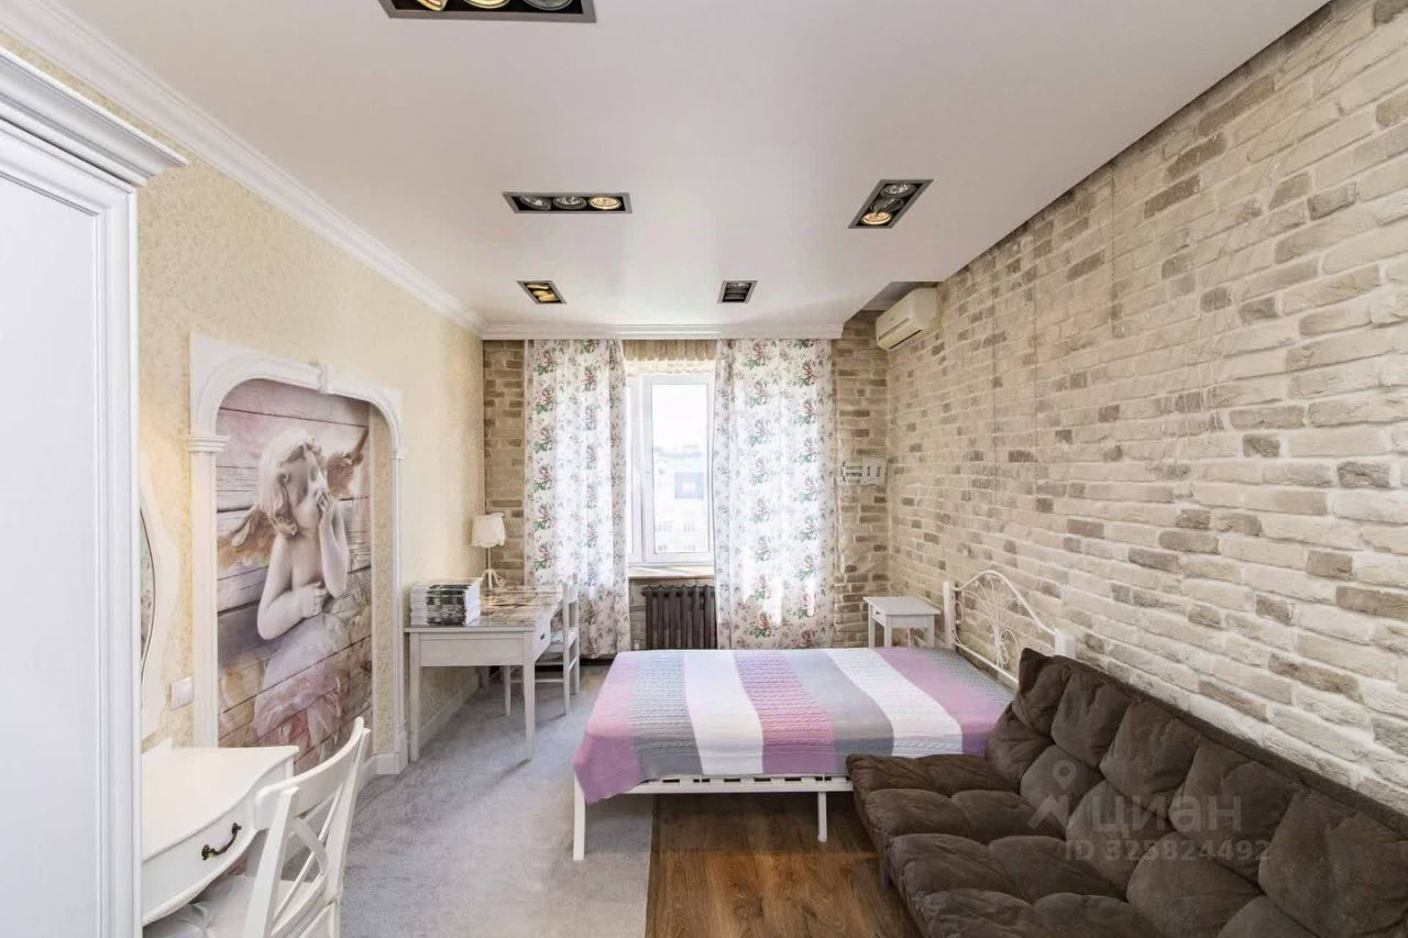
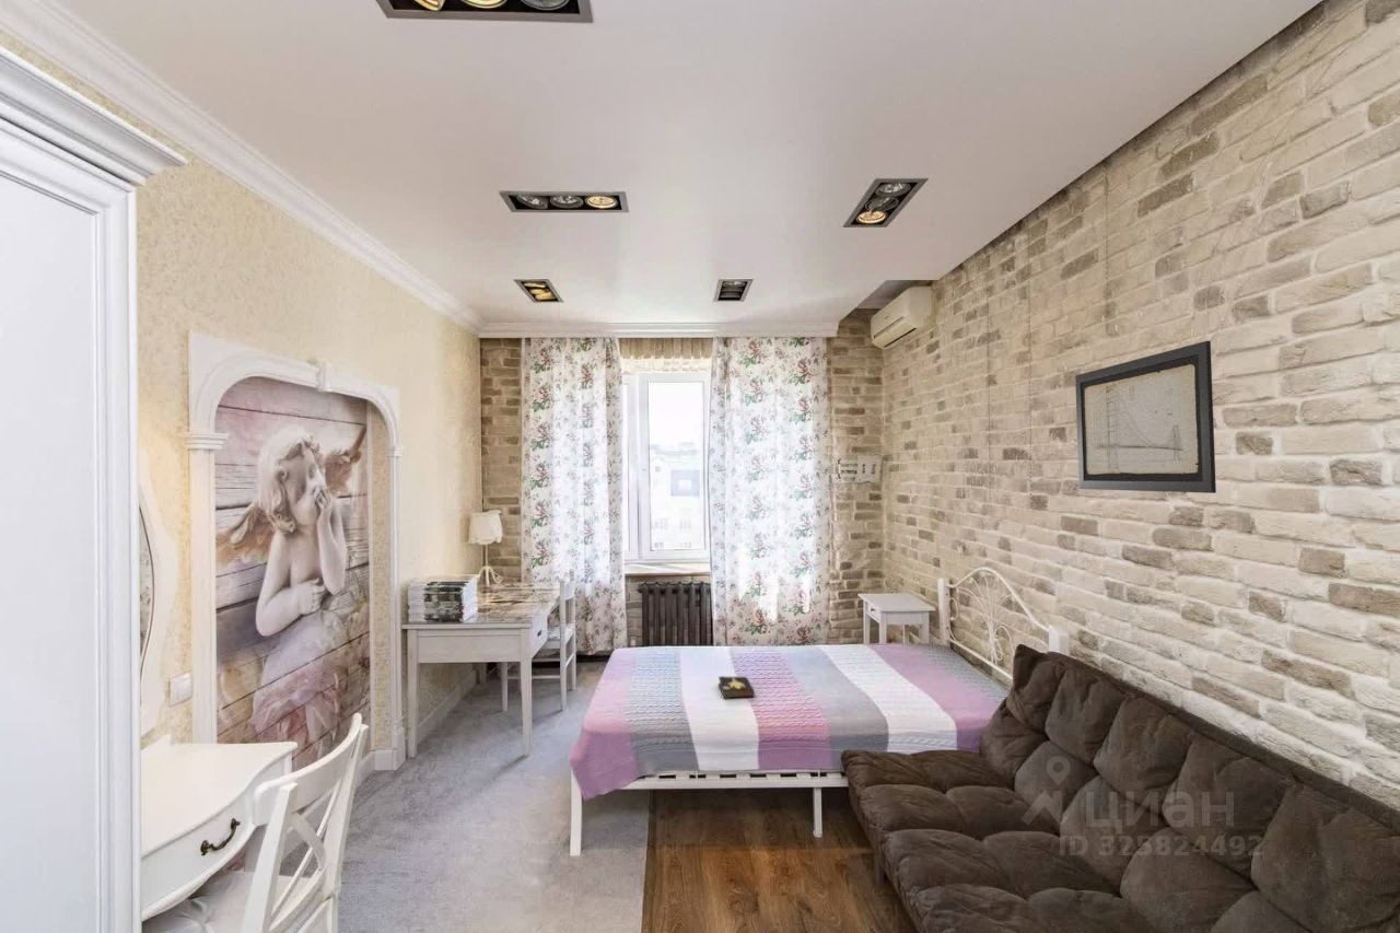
+ hardback book [718,675,755,699]
+ wall art [1074,340,1217,494]
